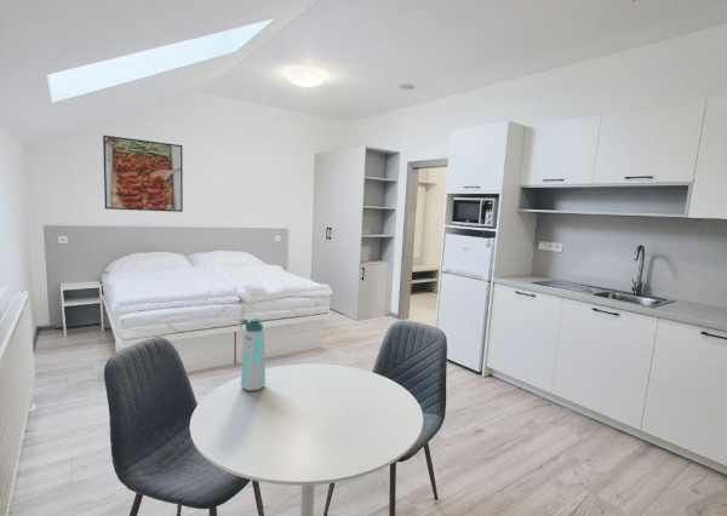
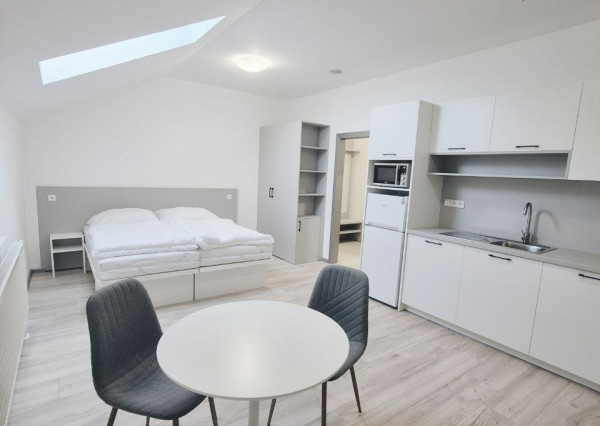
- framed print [102,134,184,213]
- water bottle [237,317,267,392]
